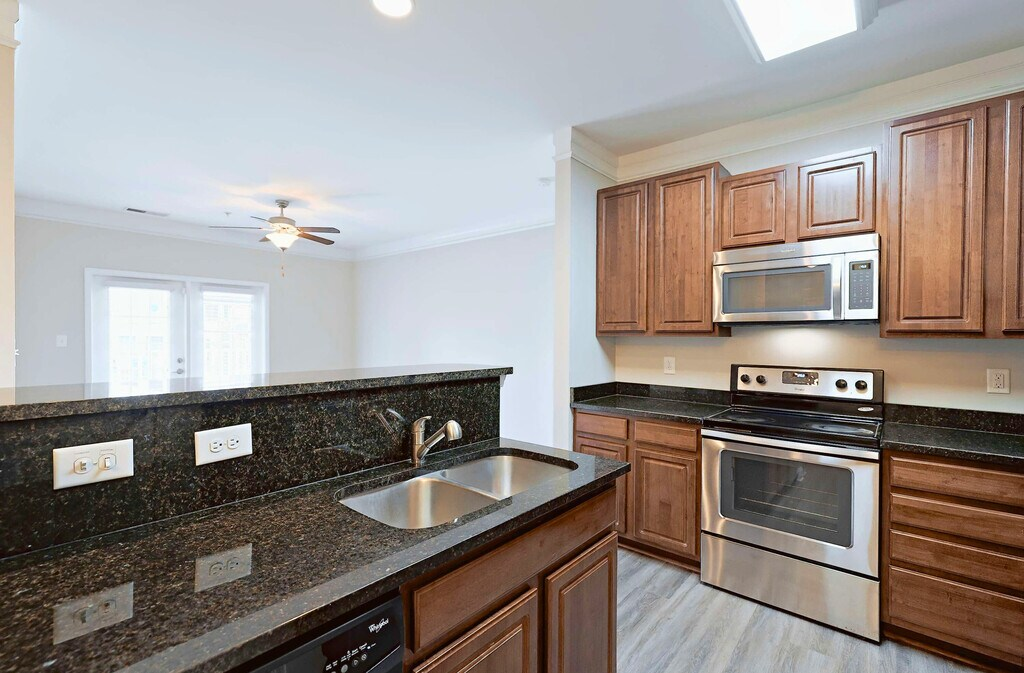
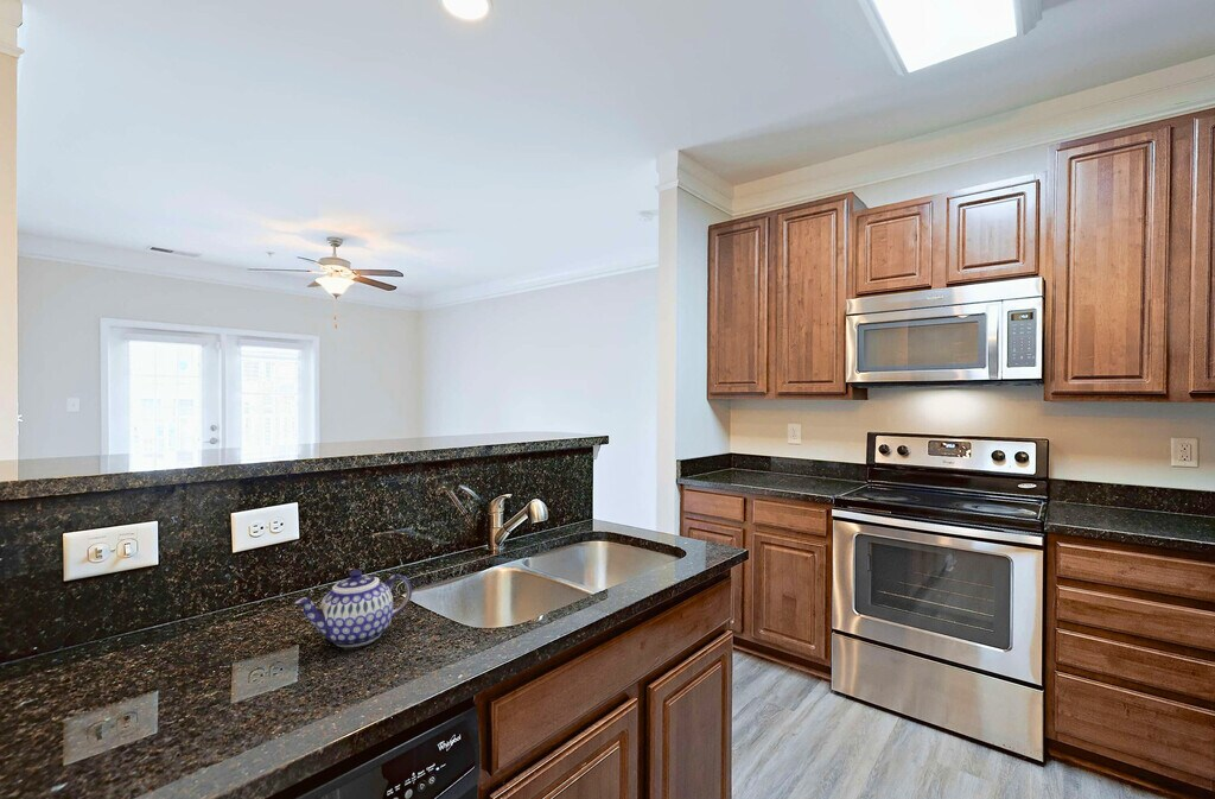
+ teapot [292,569,413,648]
